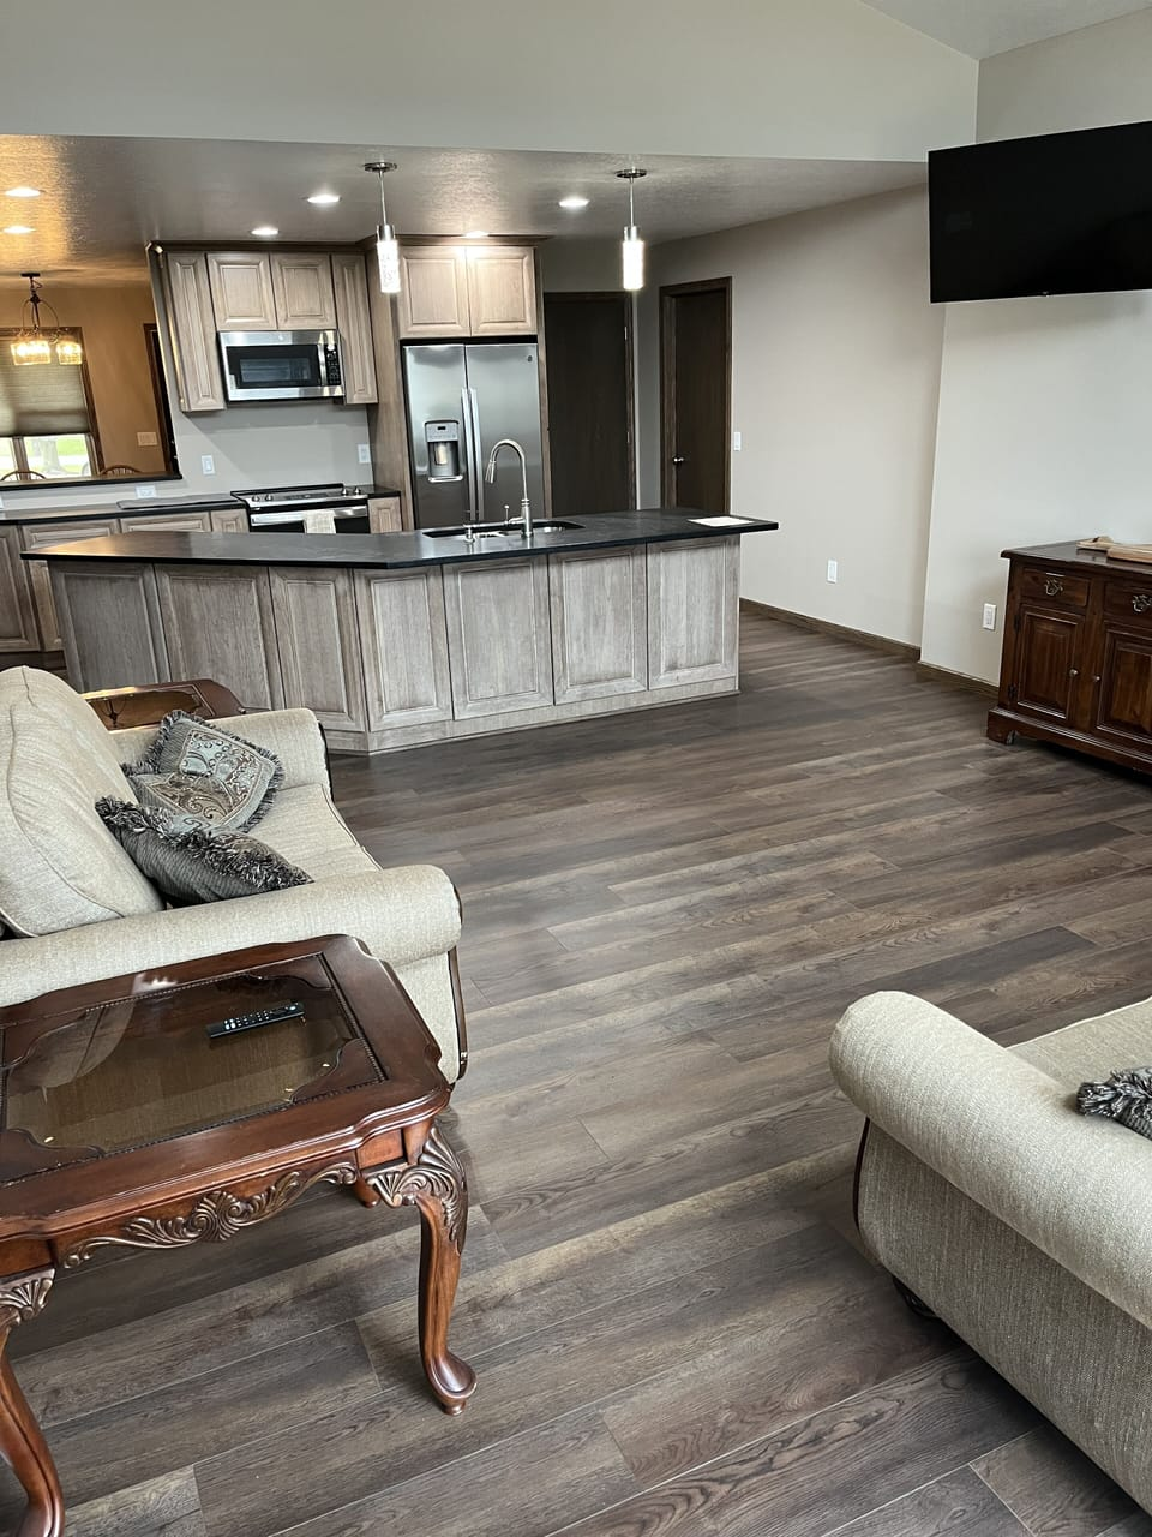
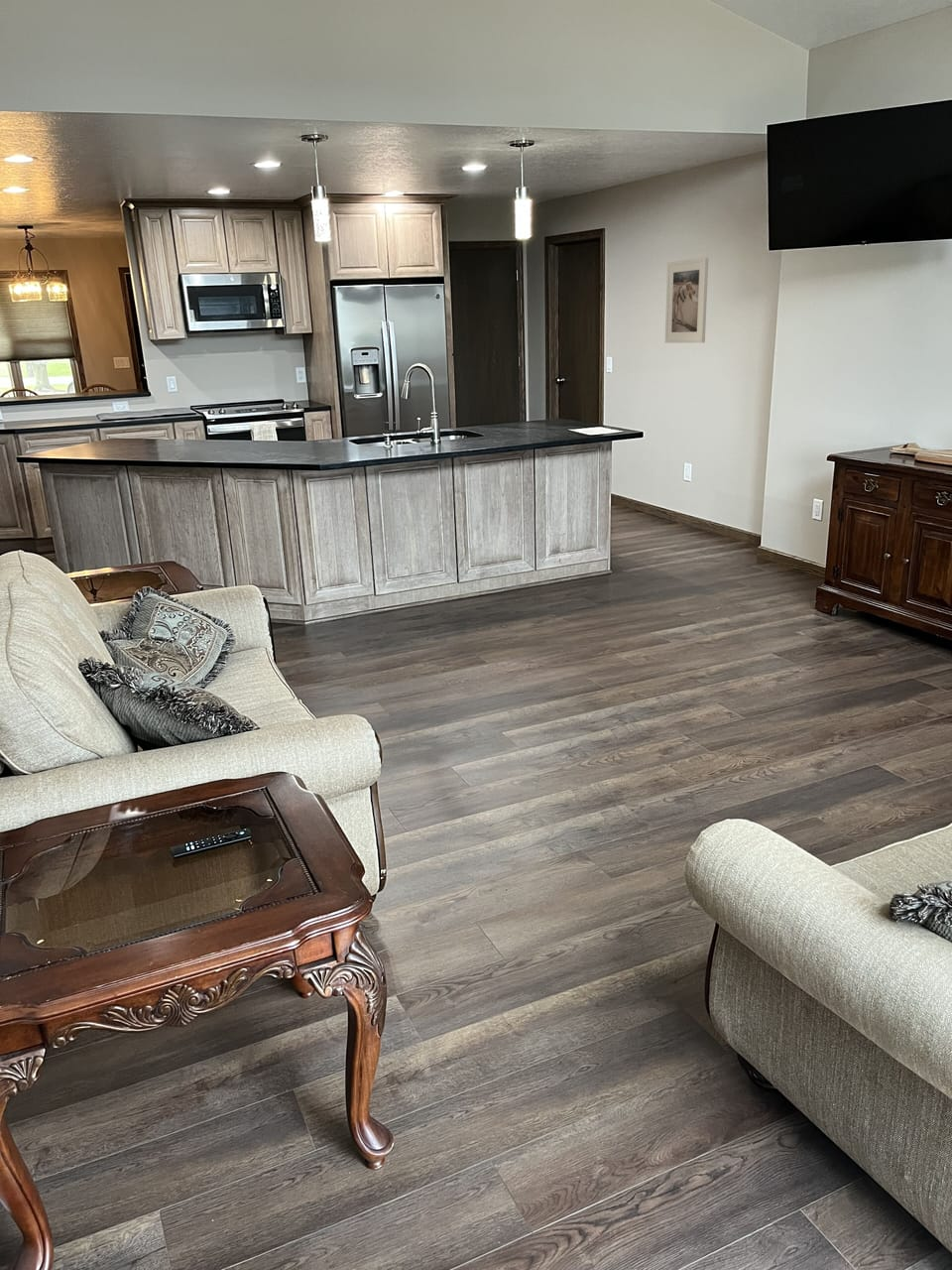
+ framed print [664,256,709,343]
